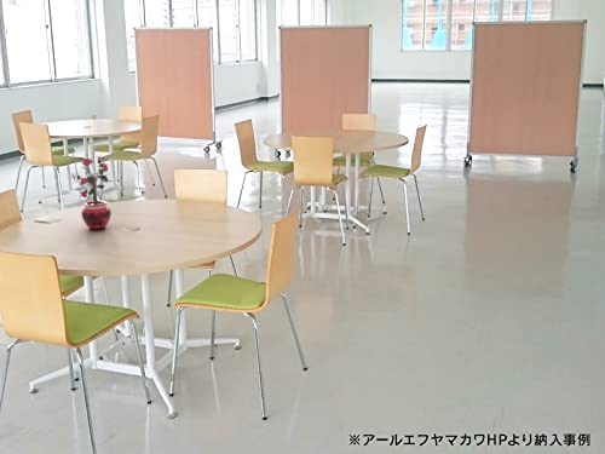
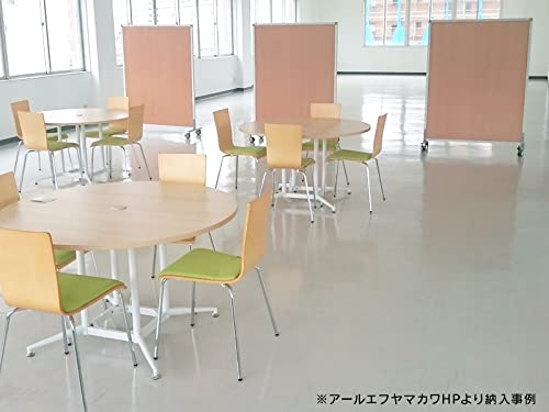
- potted plant [68,155,113,231]
